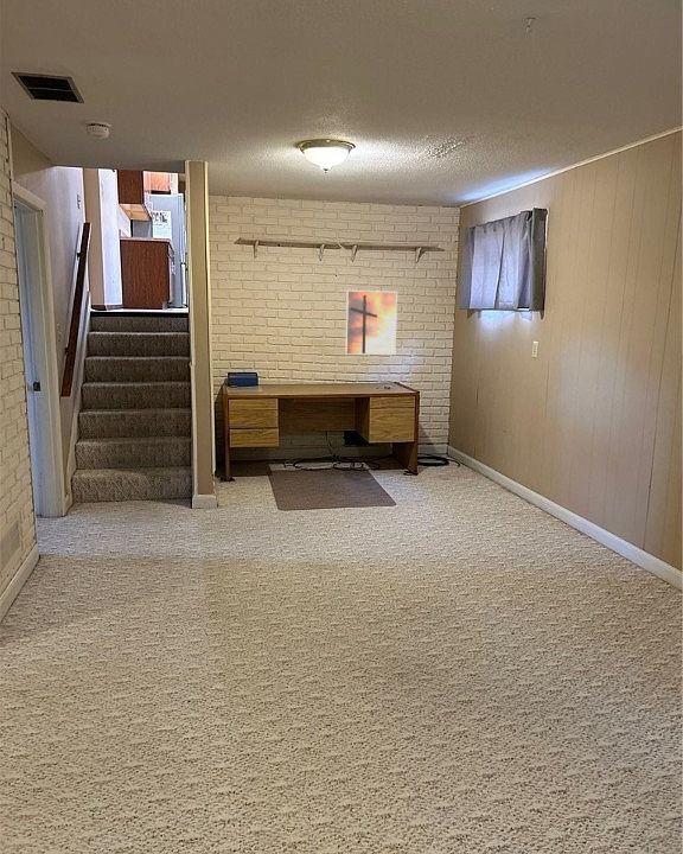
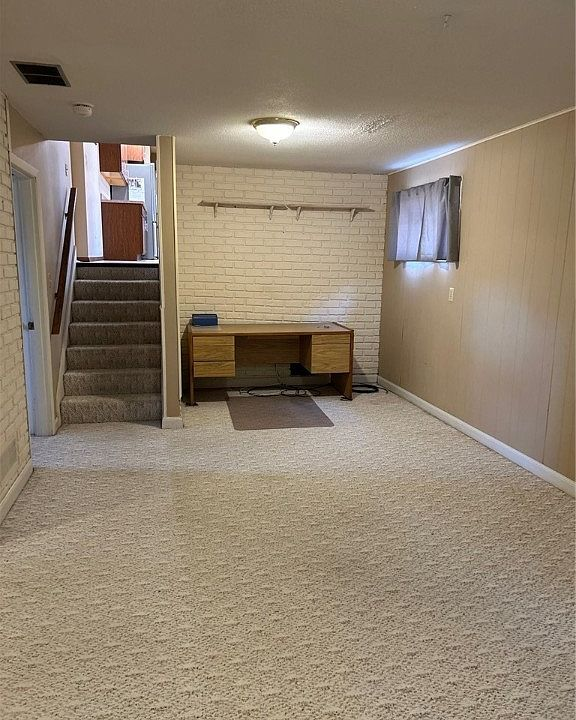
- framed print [344,289,398,356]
